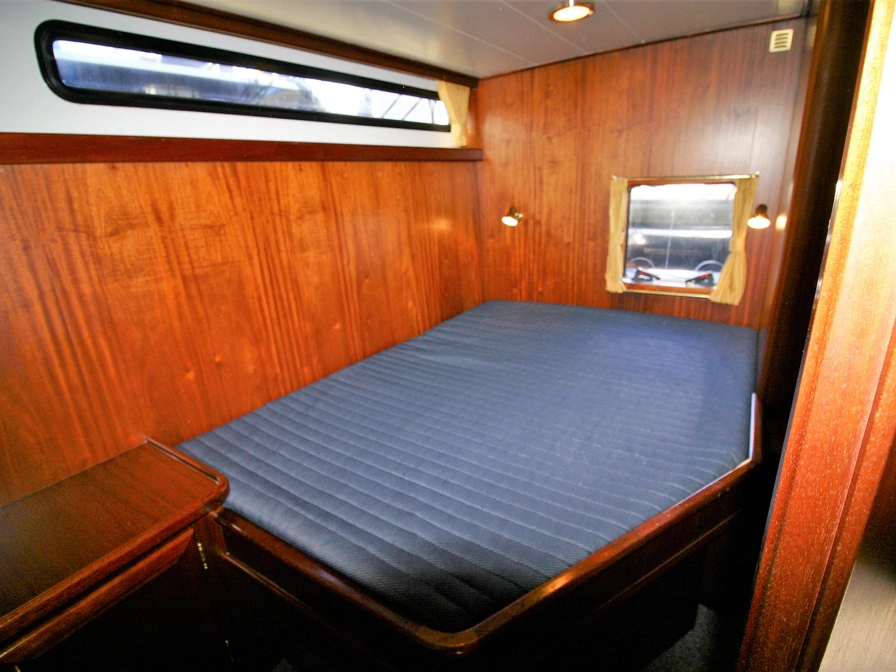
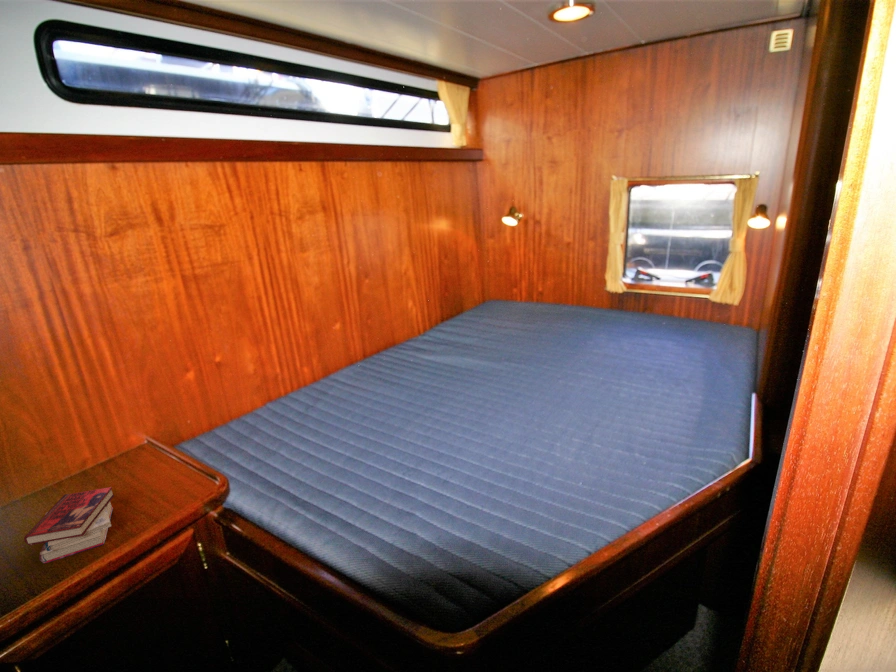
+ book [23,486,115,565]
